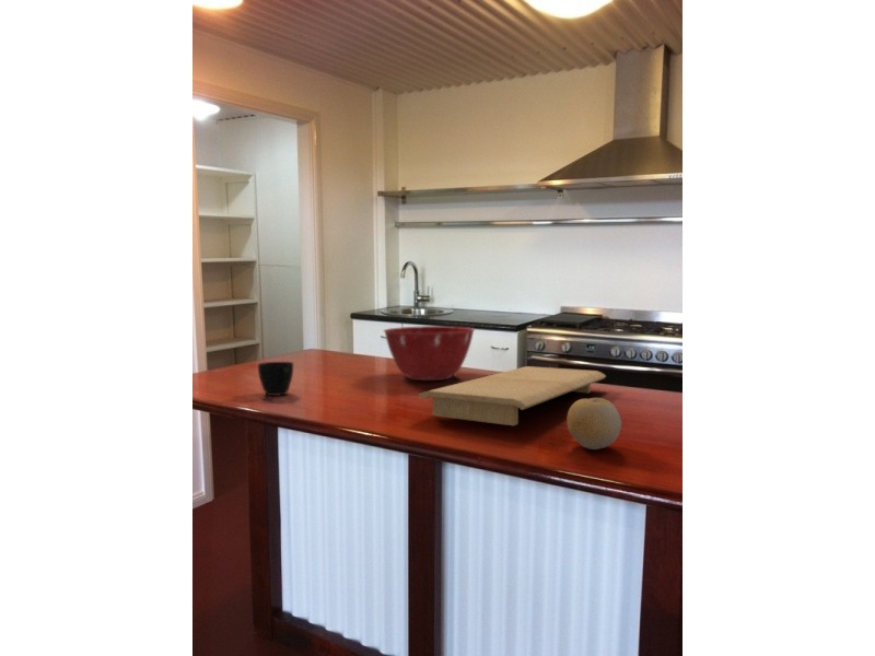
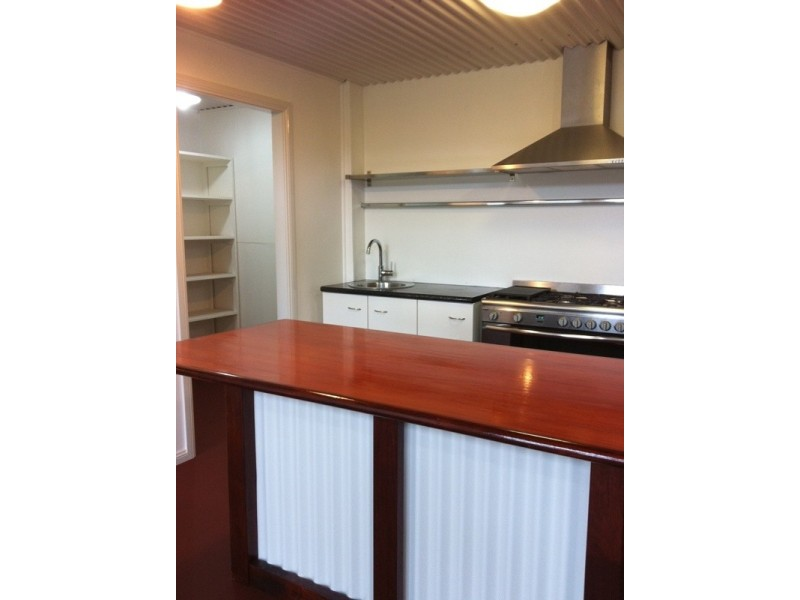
- cutting board [418,365,607,426]
- mixing bowl [383,325,476,382]
- cup [257,361,294,397]
- fruit [565,397,622,450]
